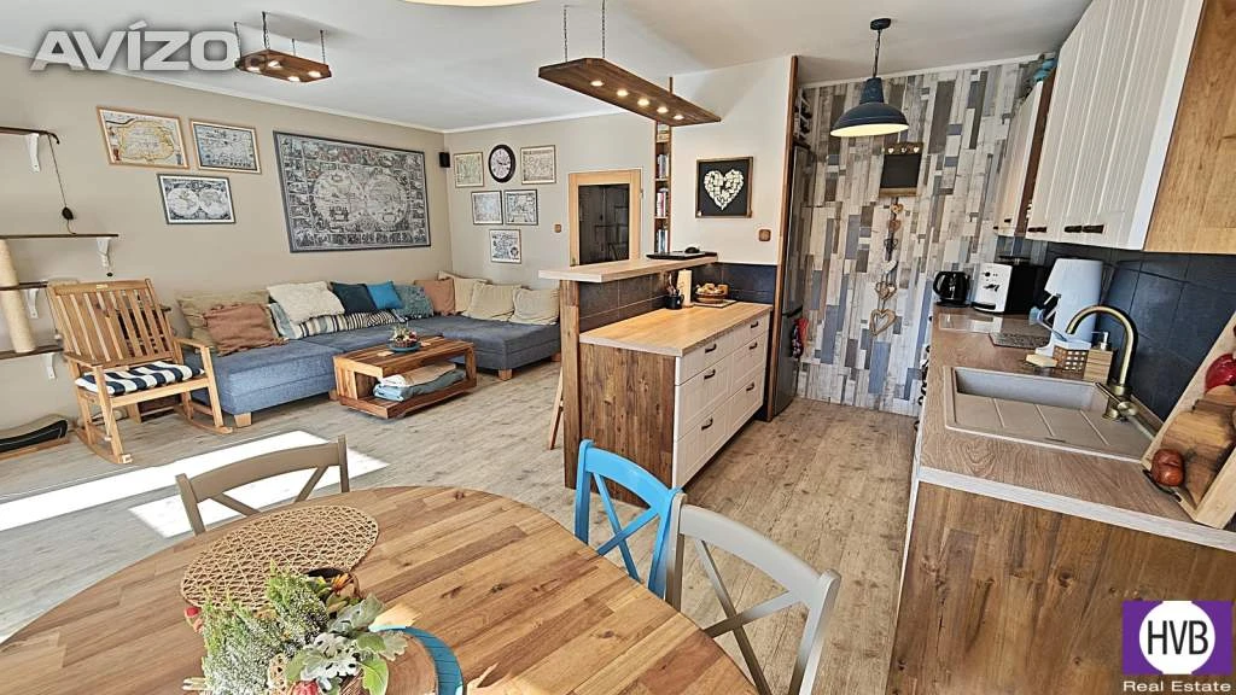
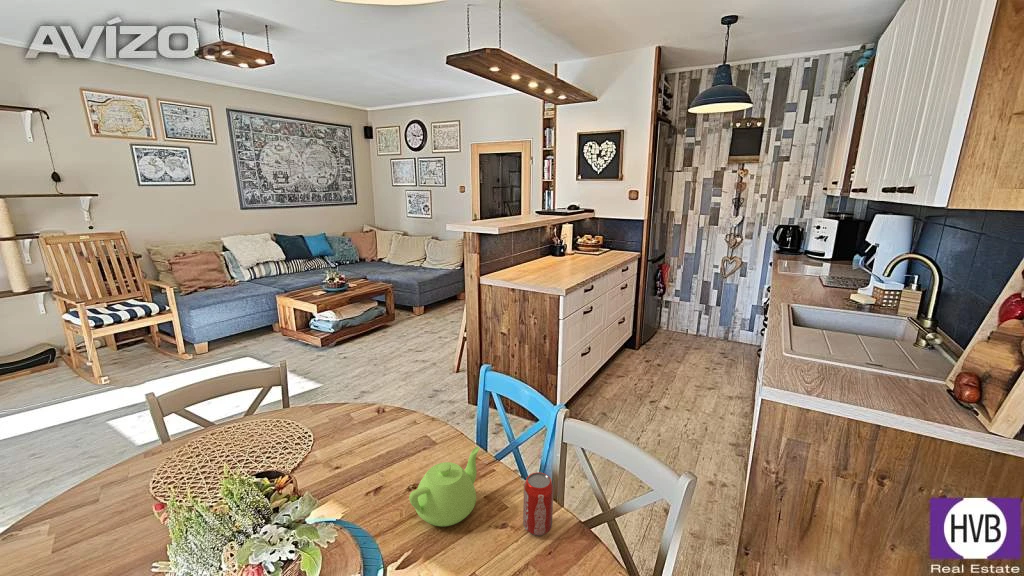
+ beverage can [522,471,554,537]
+ teapot [408,446,480,527]
